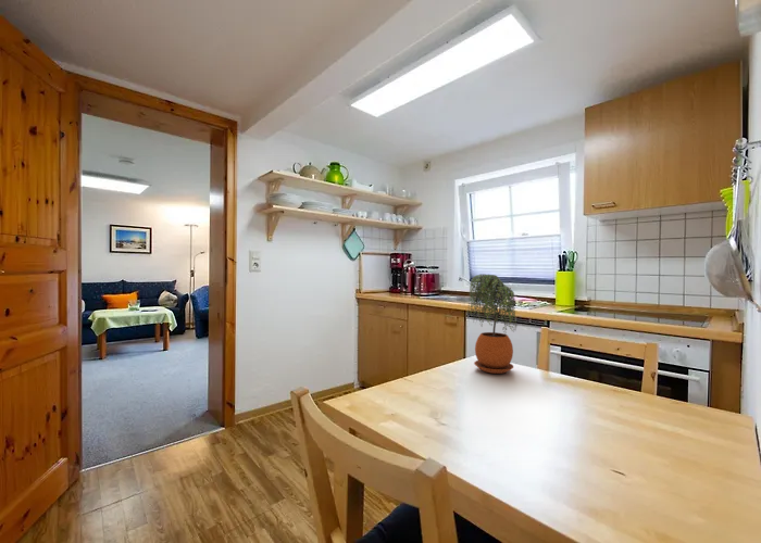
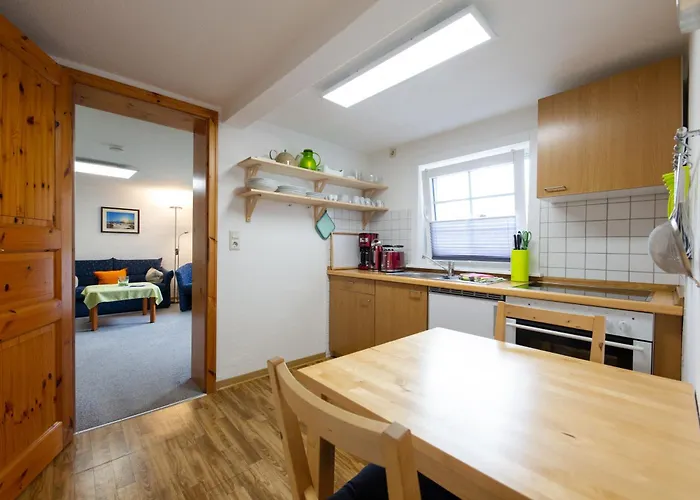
- potted plant [466,273,519,375]
